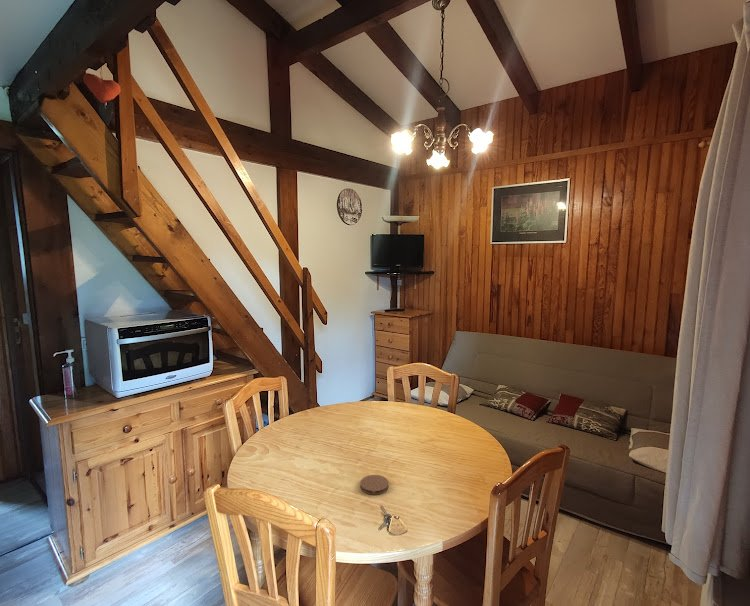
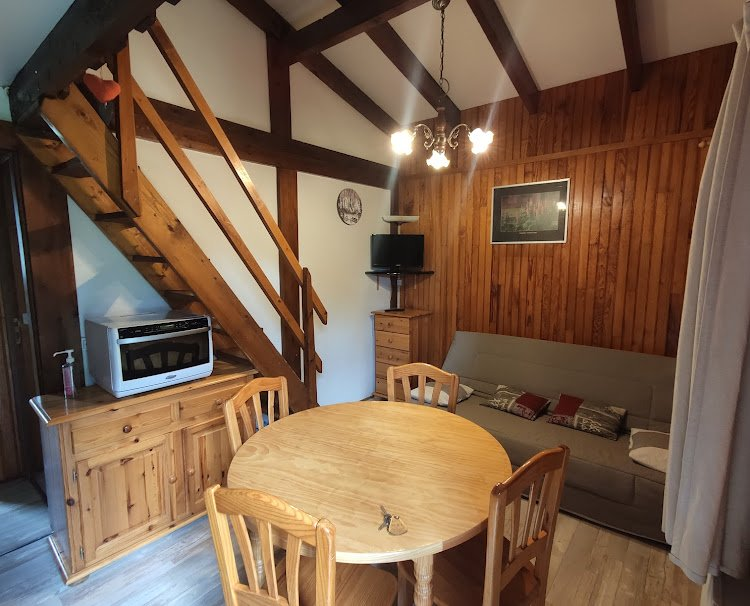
- coaster [359,474,390,496]
